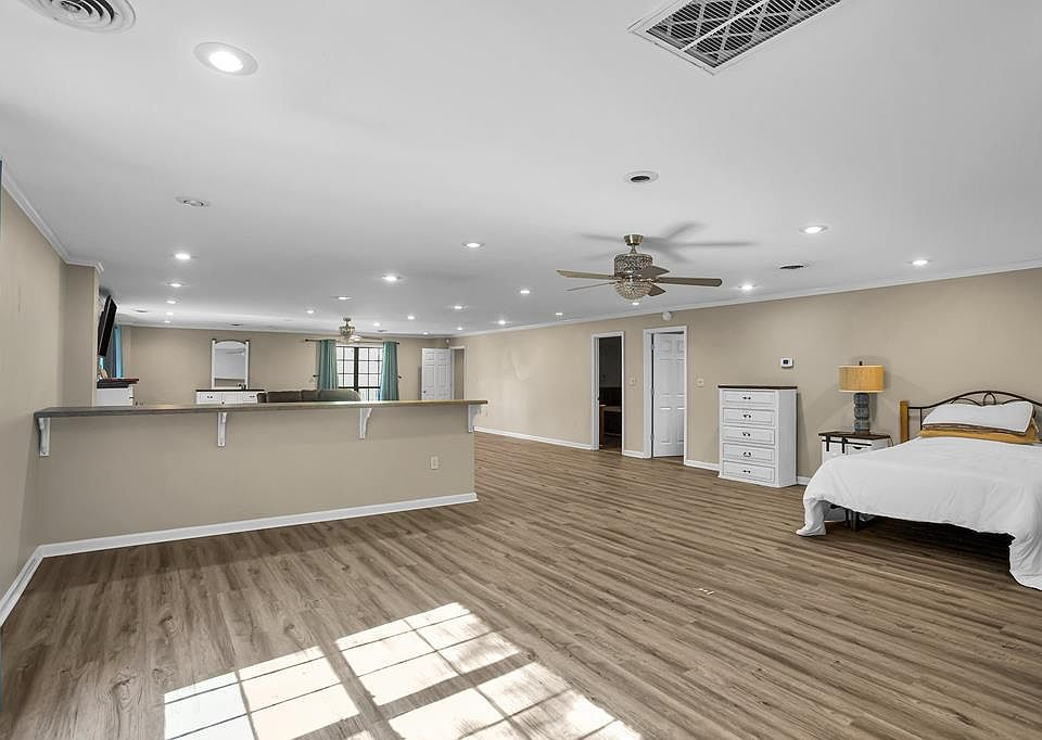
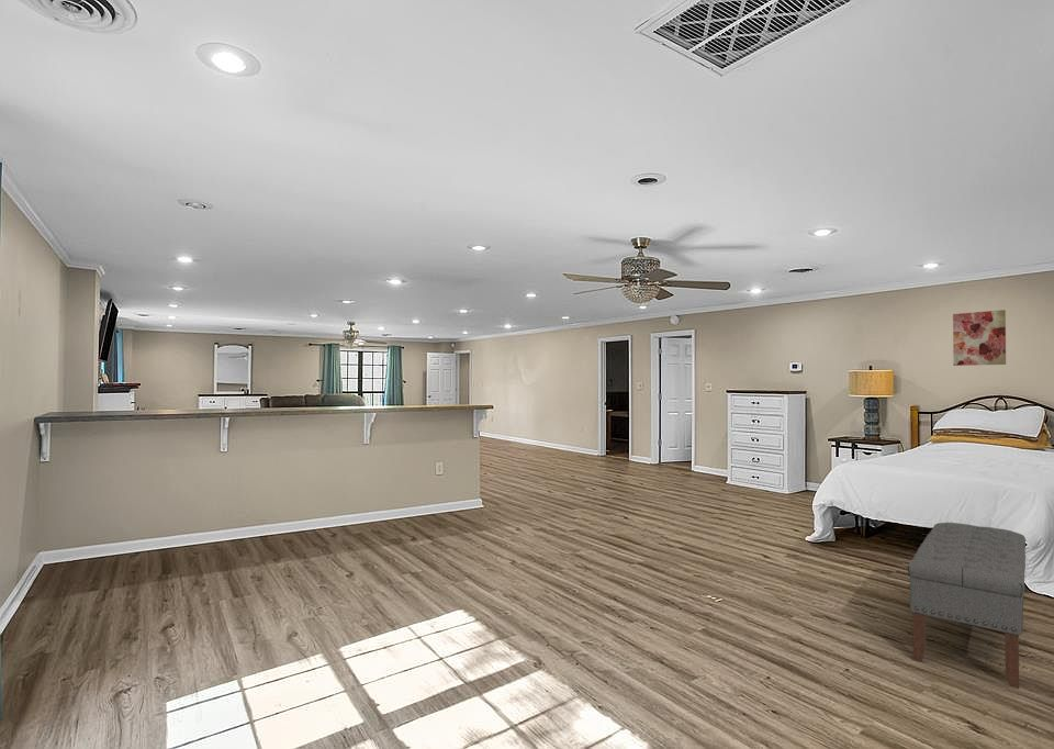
+ bench [906,522,1027,690]
+ wall art [952,309,1007,367]
